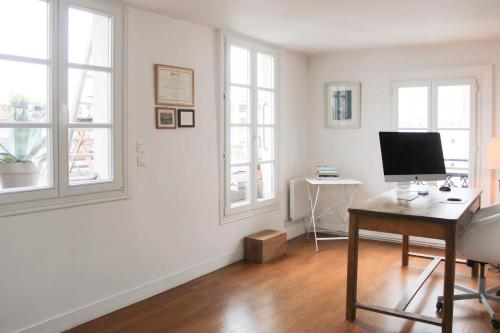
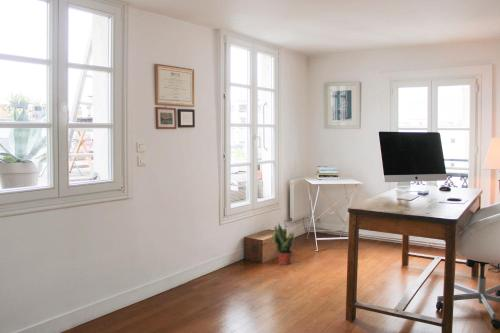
+ potted plant [271,222,296,266]
